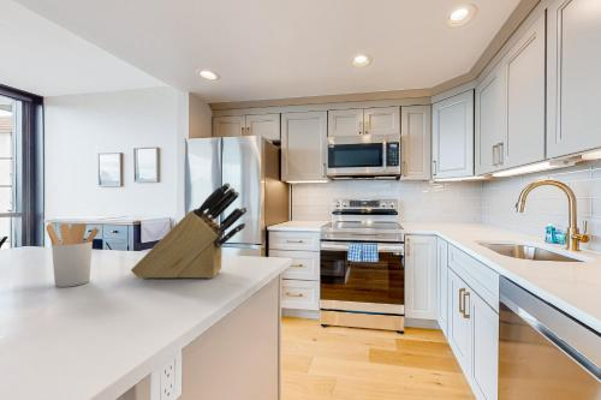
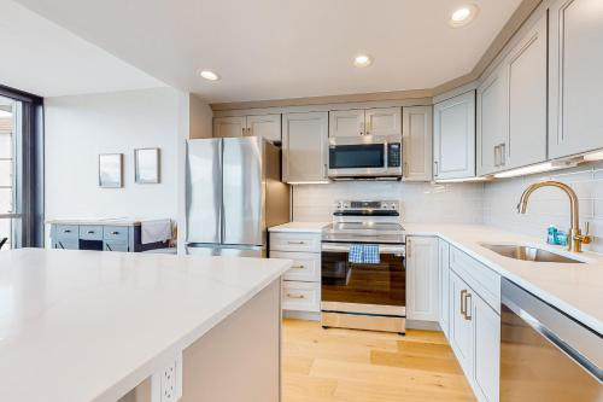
- utensil holder [46,222,101,288]
- knife block [130,181,249,280]
